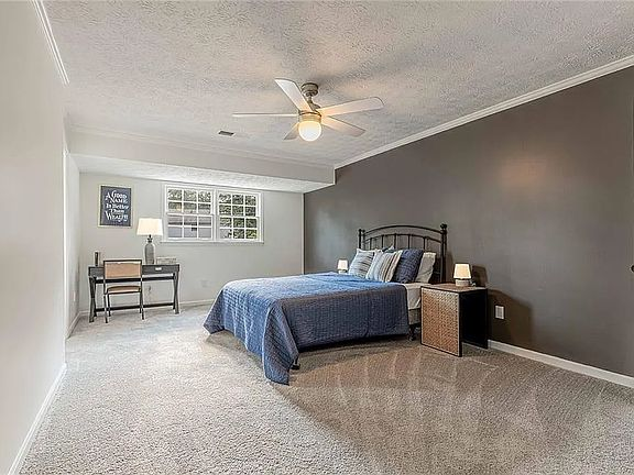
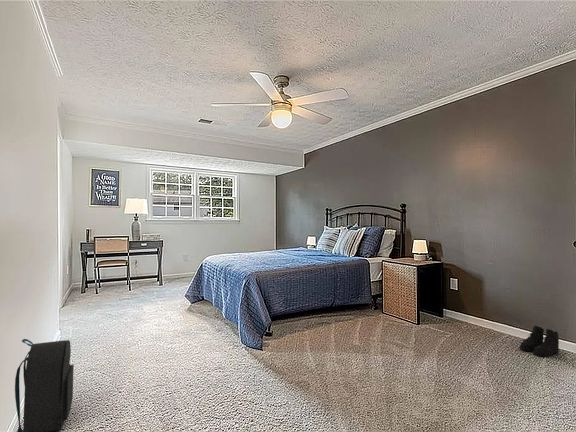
+ backpack [14,338,75,432]
+ boots [519,324,560,358]
